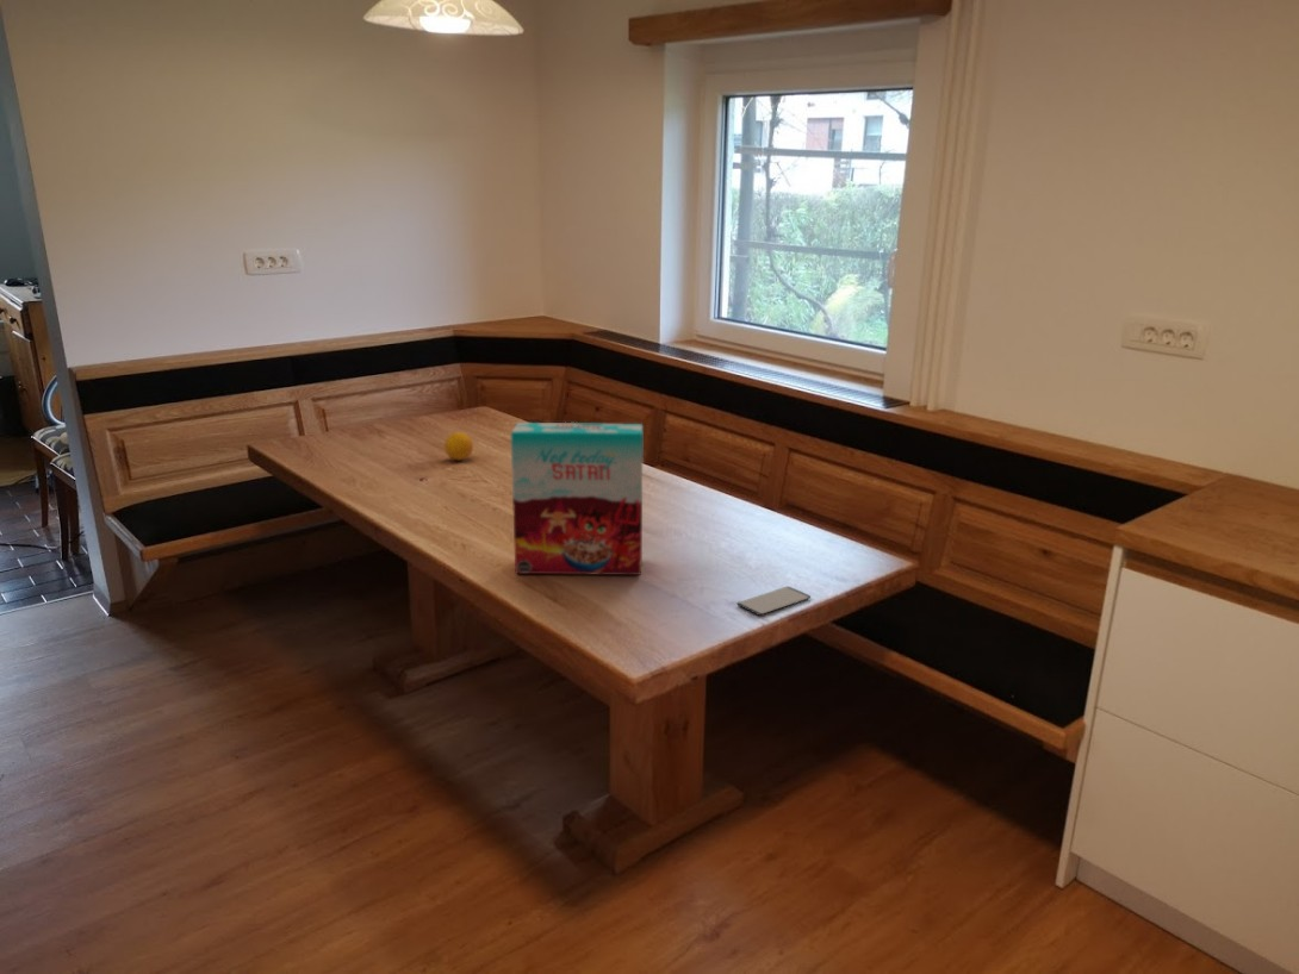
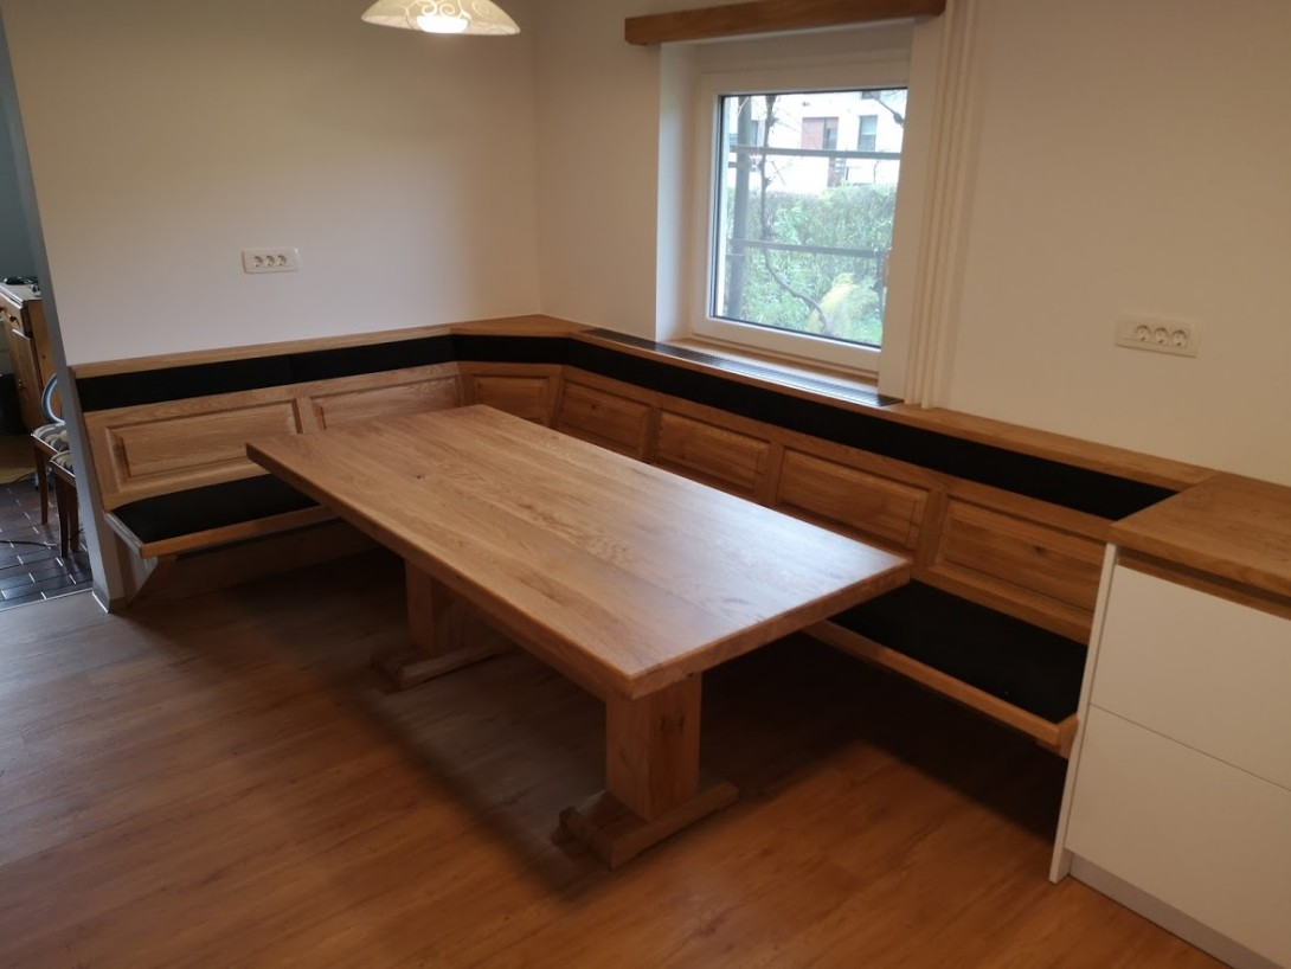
- cereal box [510,422,644,576]
- smartphone [736,586,812,617]
- fruit [443,431,474,462]
